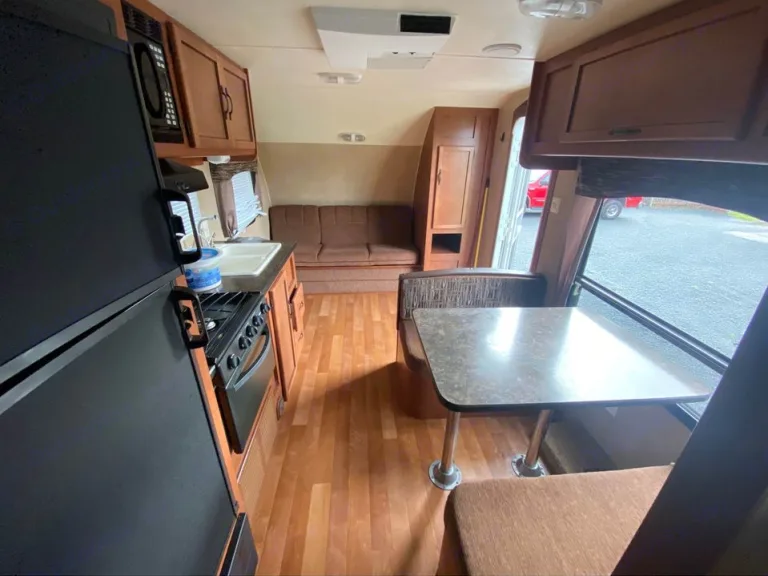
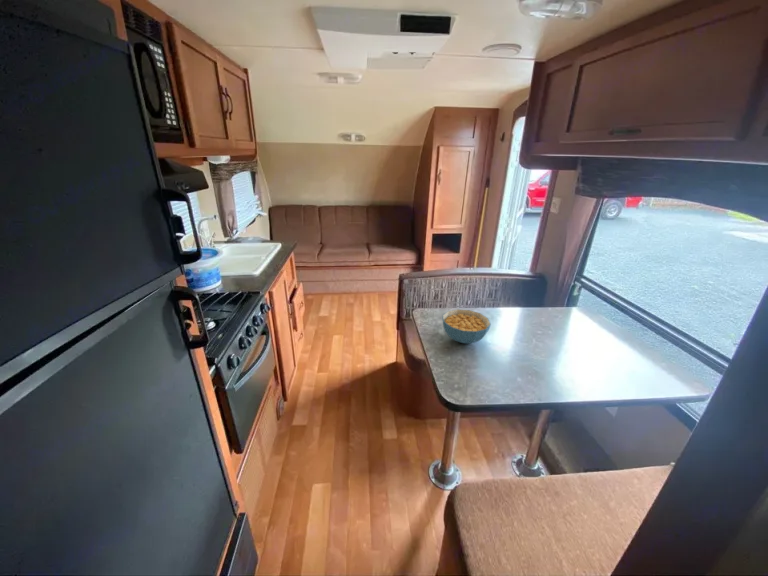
+ cereal bowl [442,308,492,344]
